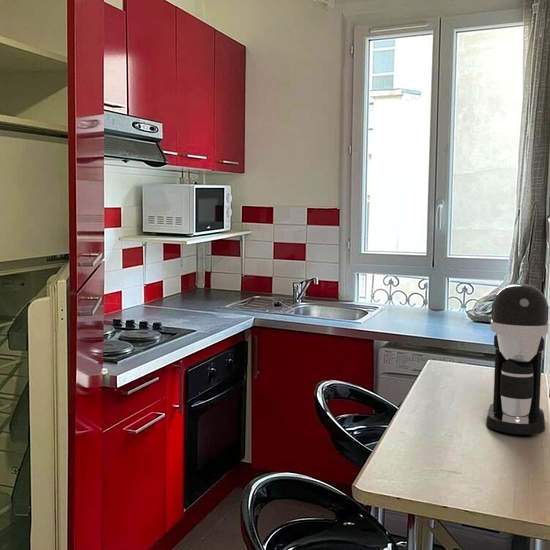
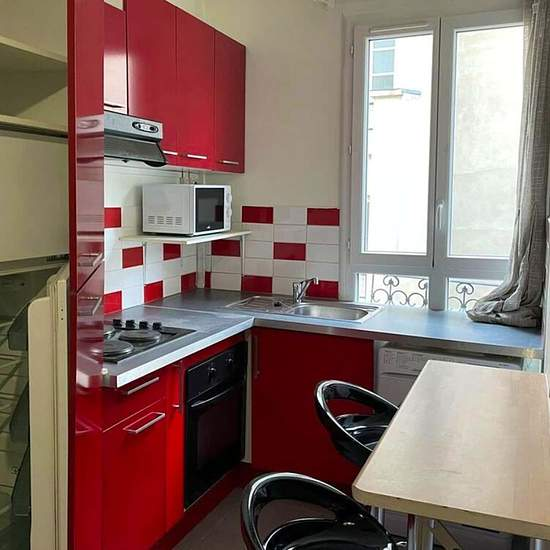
- coffee maker [485,283,550,436]
